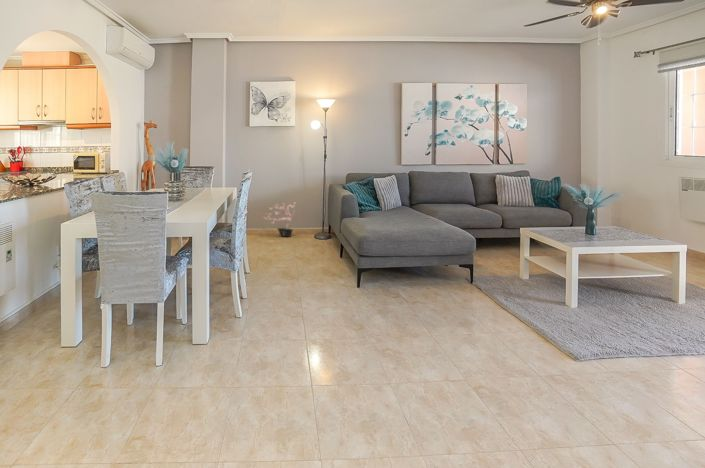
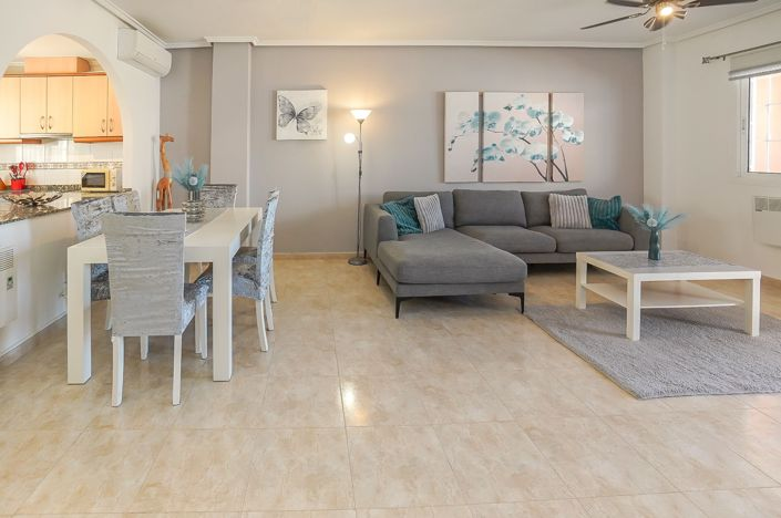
- potted plant [262,201,297,238]
